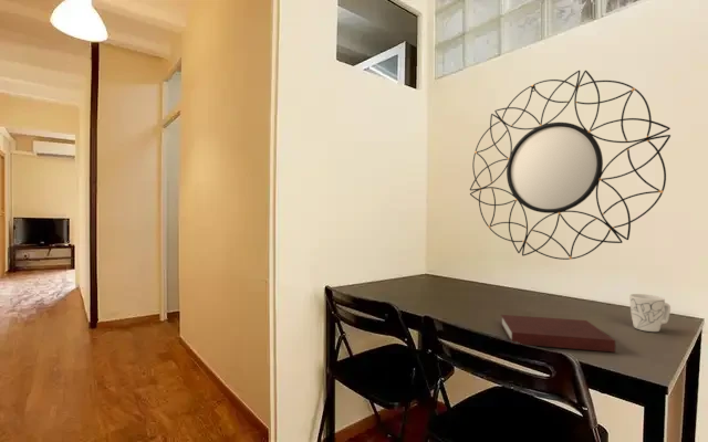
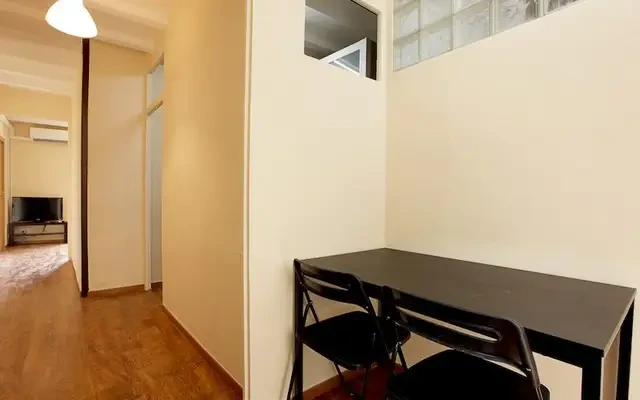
- home mirror [469,70,671,261]
- notebook [500,314,616,354]
- mug [628,293,671,333]
